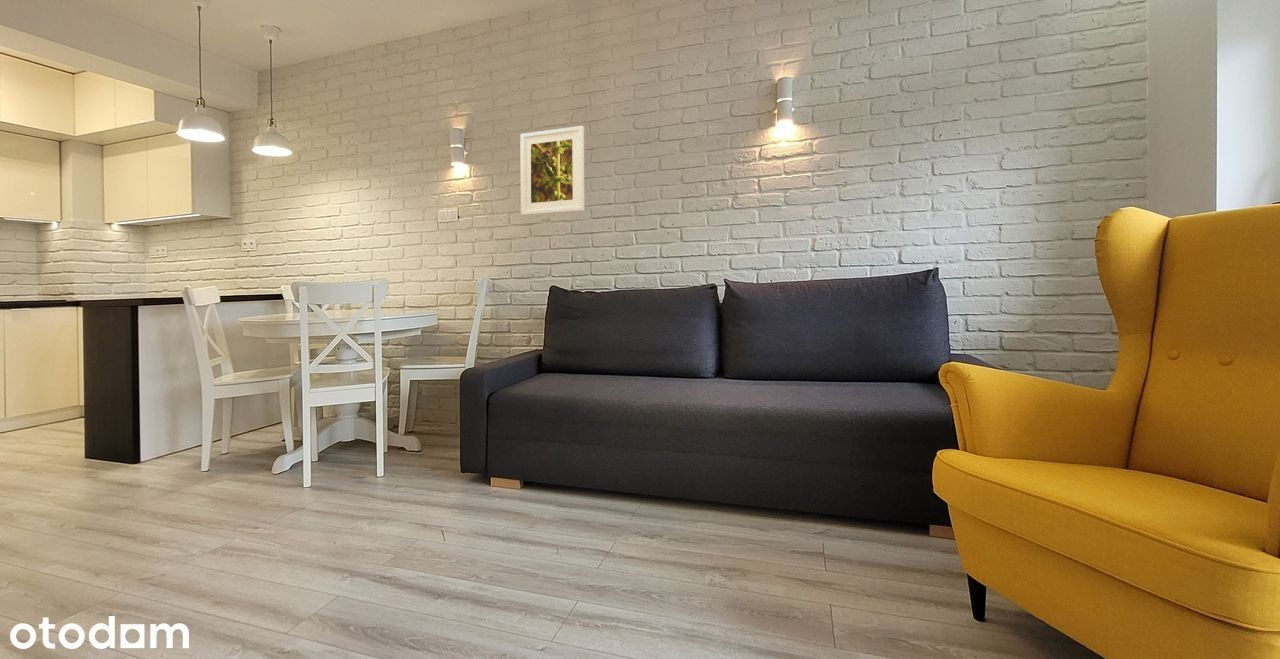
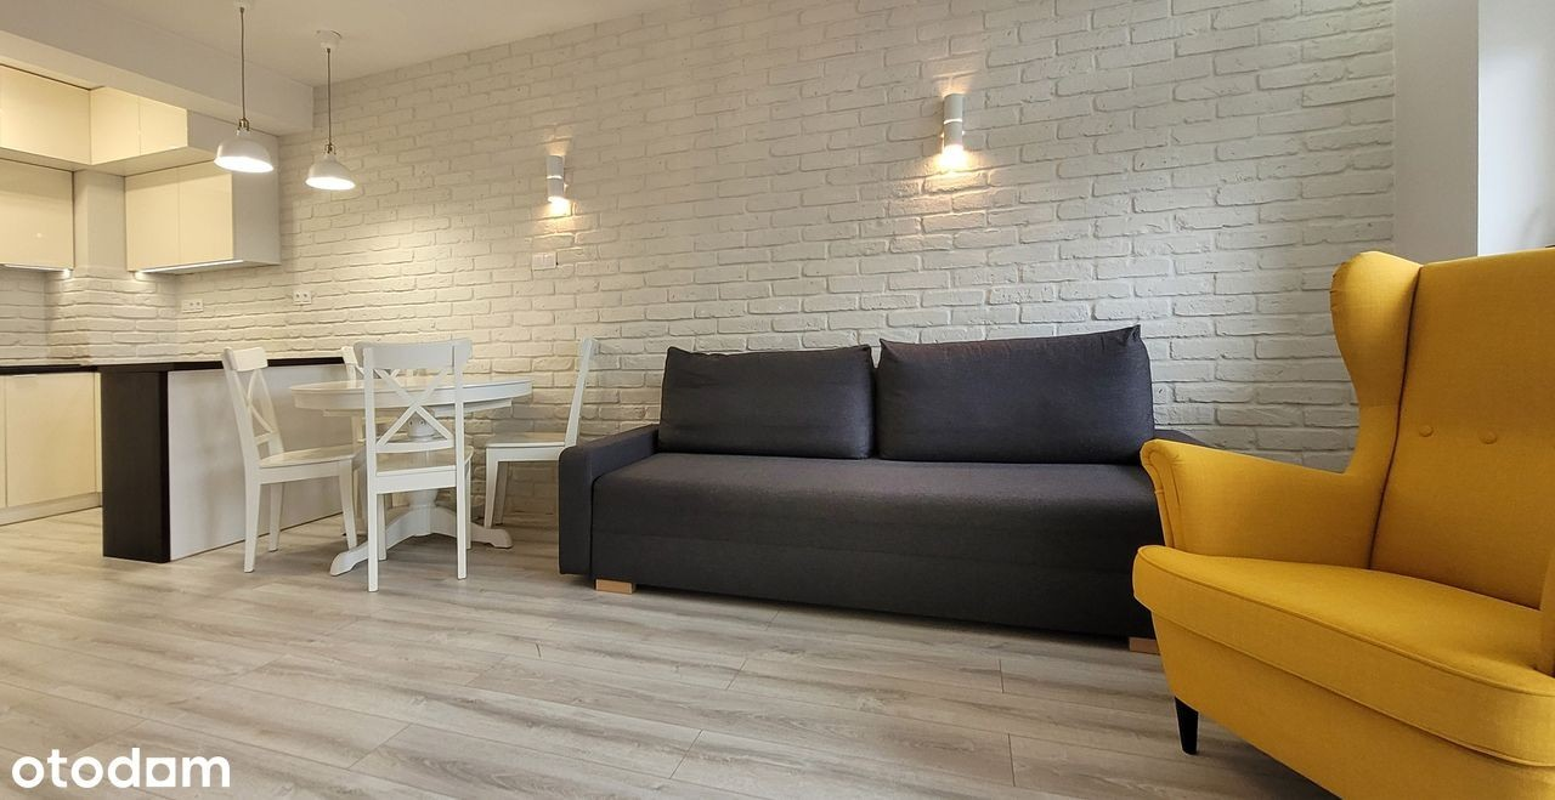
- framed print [519,125,585,216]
